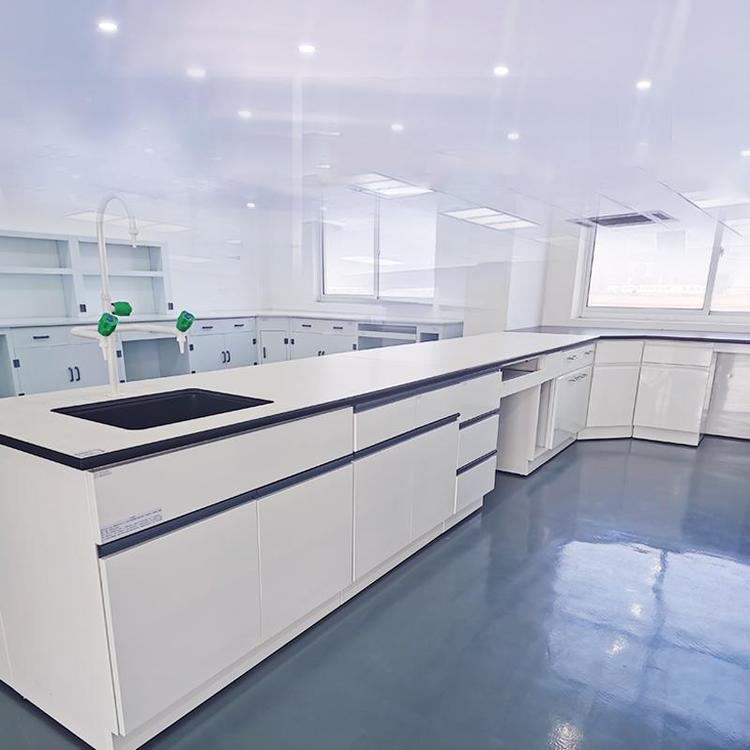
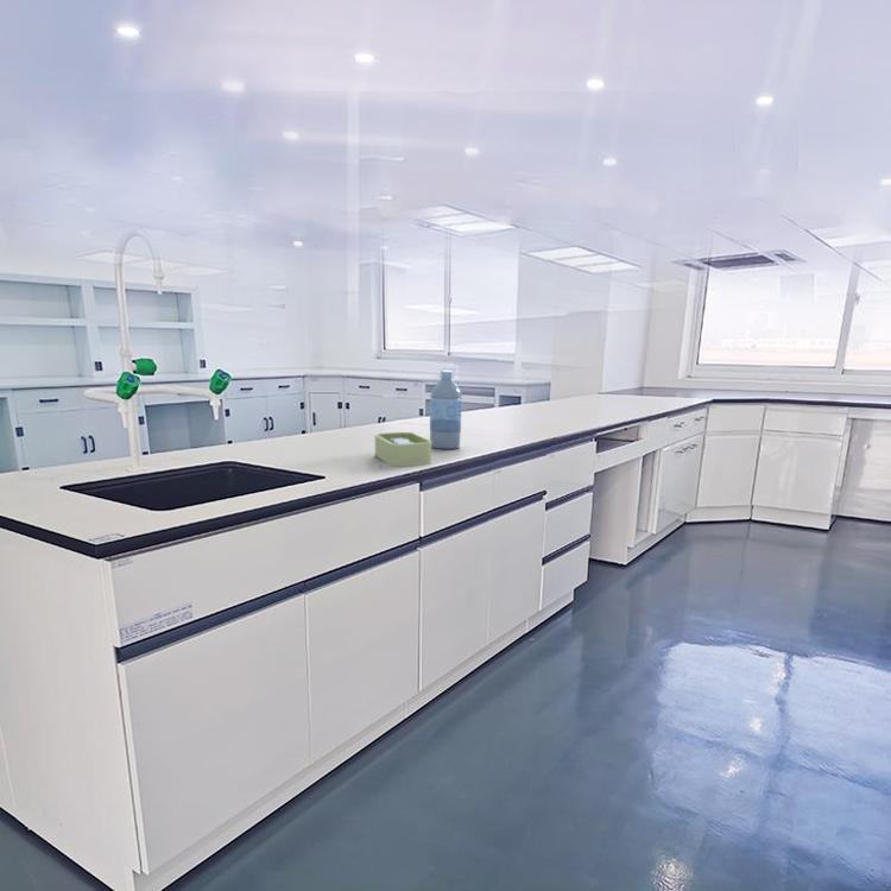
+ water bottle [429,367,463,450]
+ soap dish [374,431,432,468]
